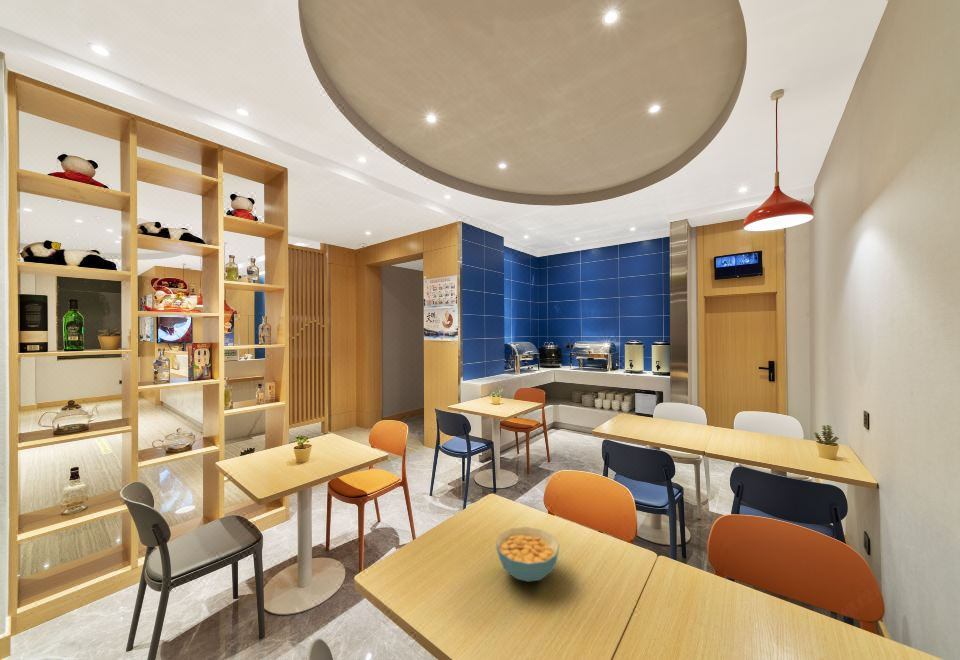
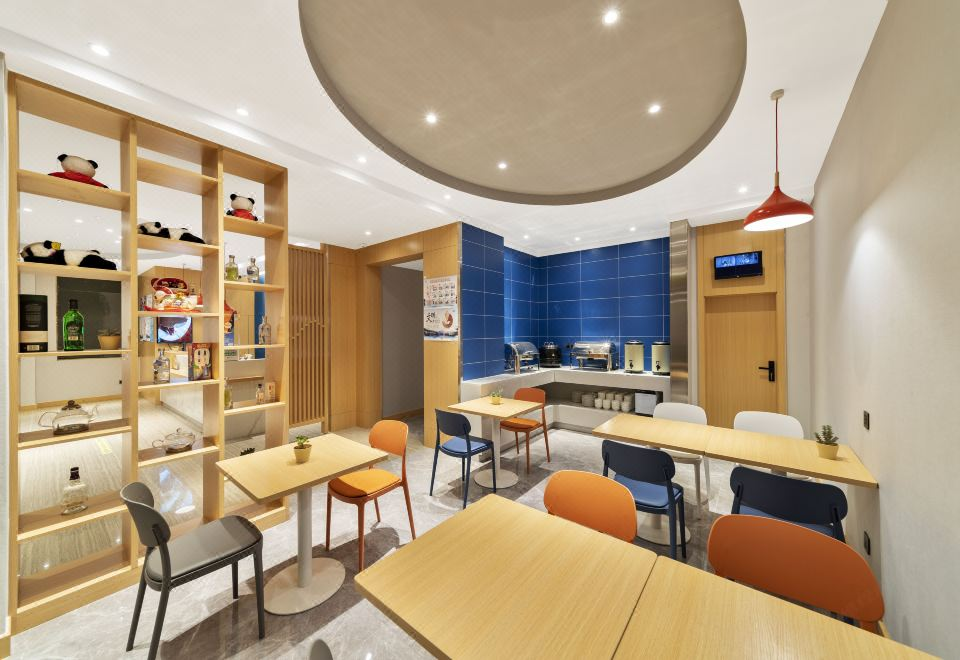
- cereal bowl [495,526,560,583]
